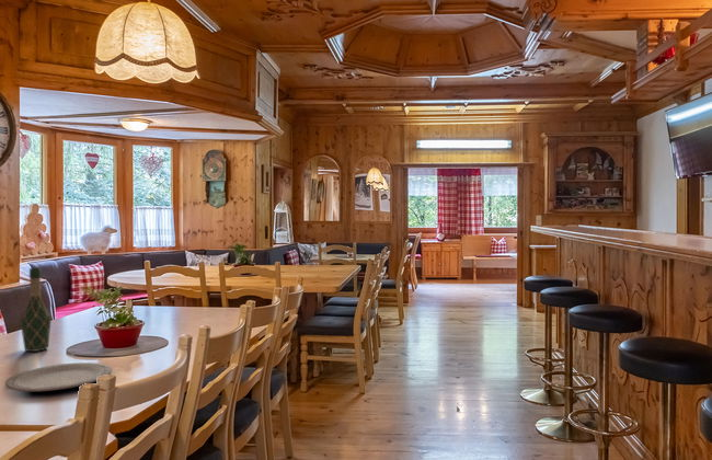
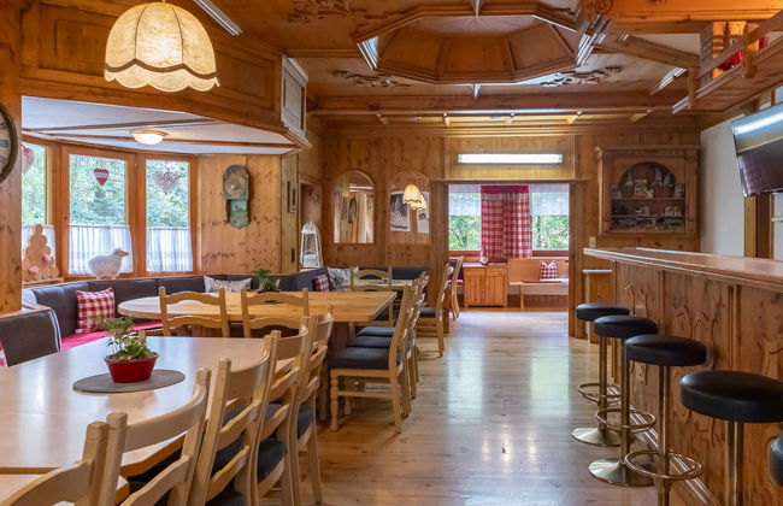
- plate [4,361,113,392]
- wine bottle [20,266,53,353]
